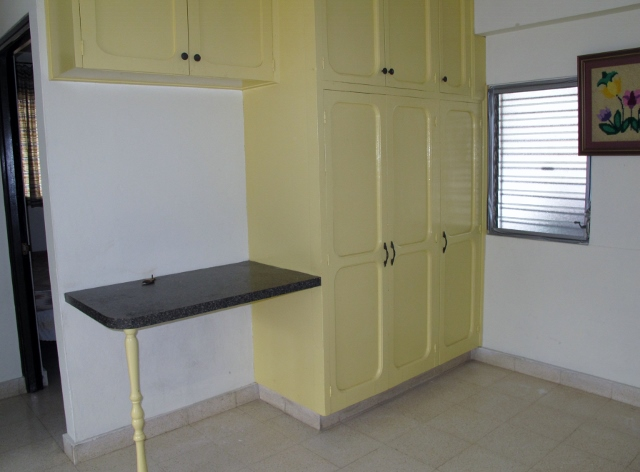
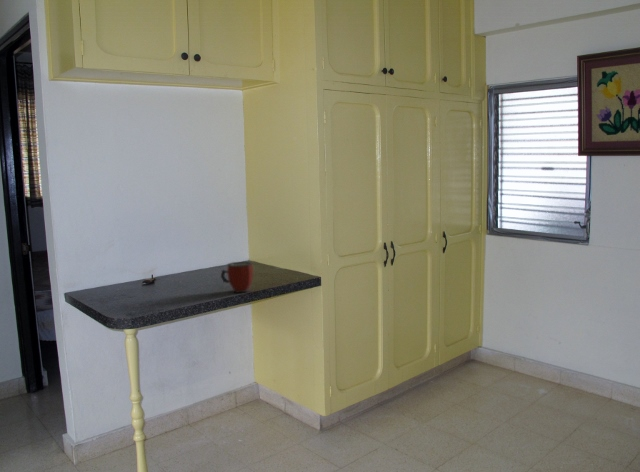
+ mug [220,261,254,294]
